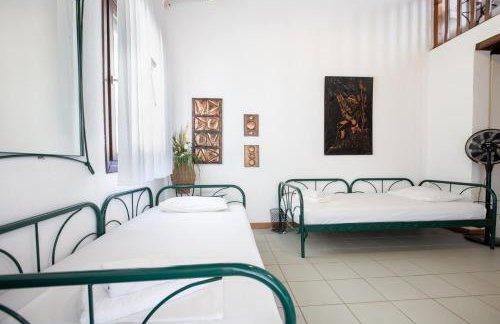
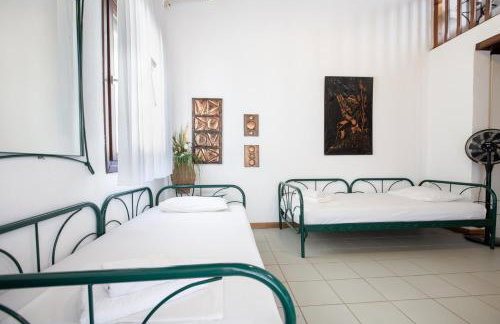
- waste bin [268,207,289,235]
